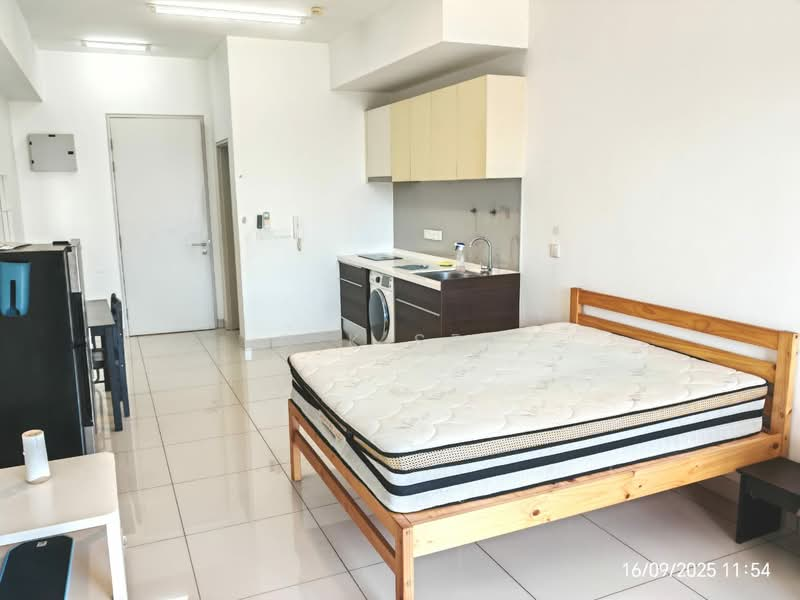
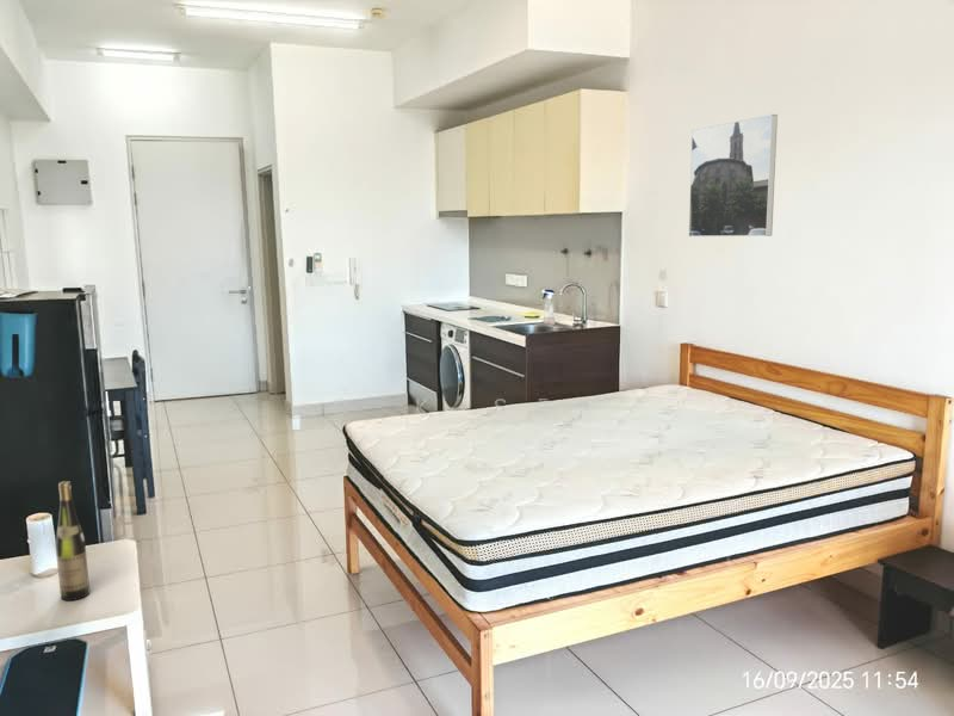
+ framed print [688,113,779,237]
+ wine bottle [54,480,91,601]
